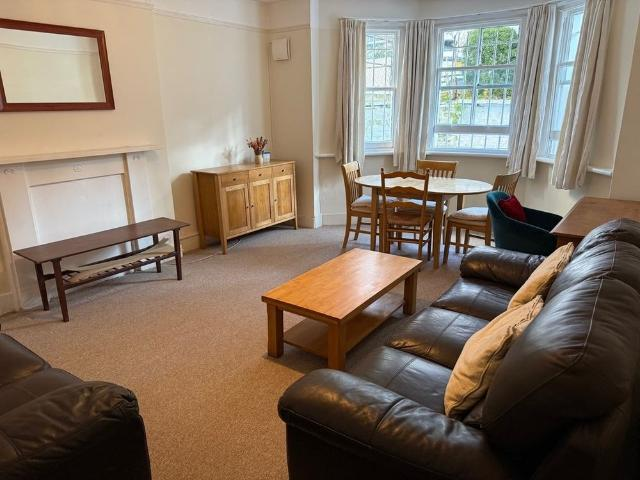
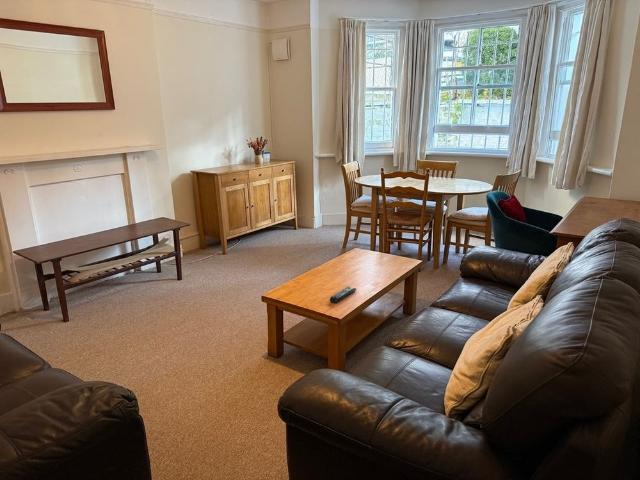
+ remote control [329,286,358,304]
